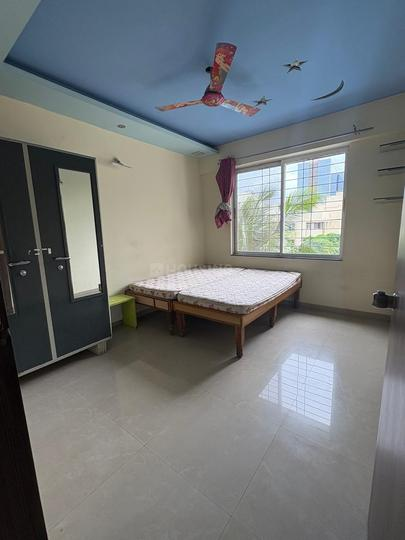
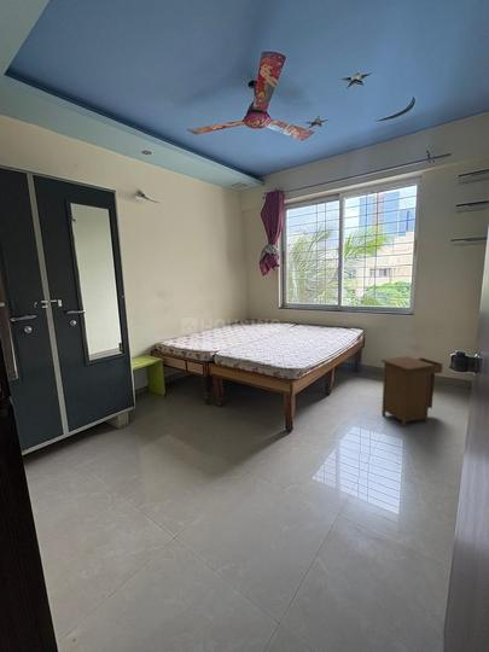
+ nightstand [380,355,444,429]
